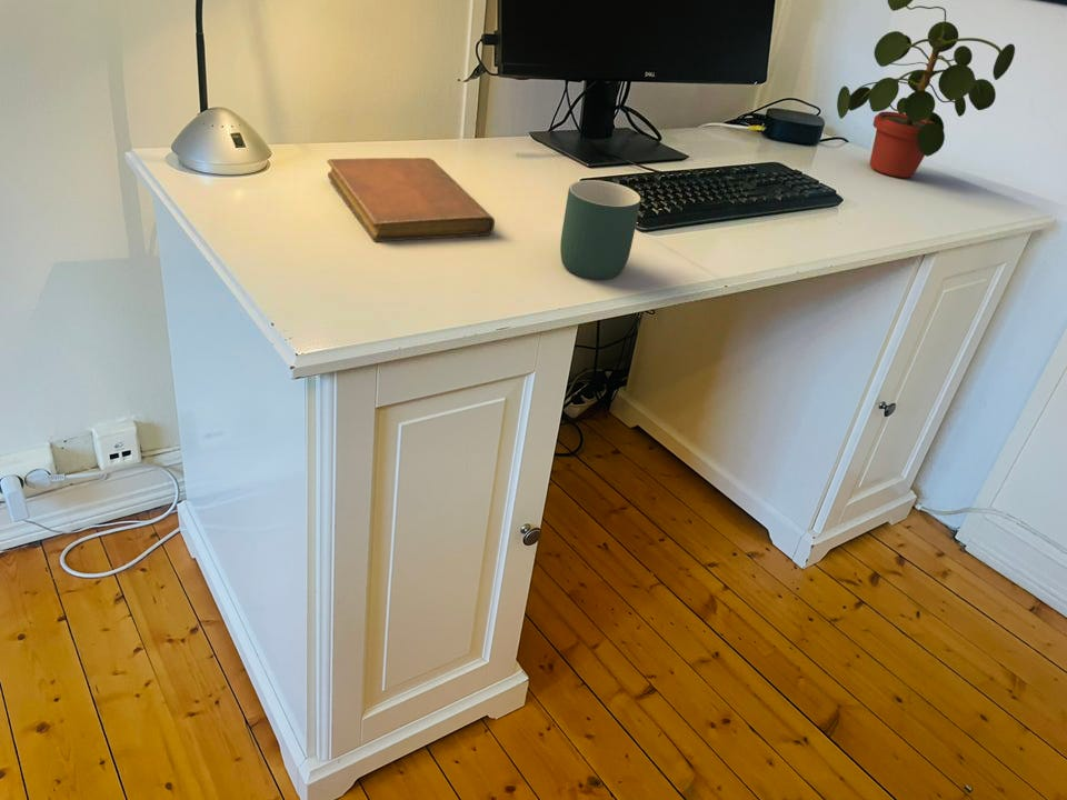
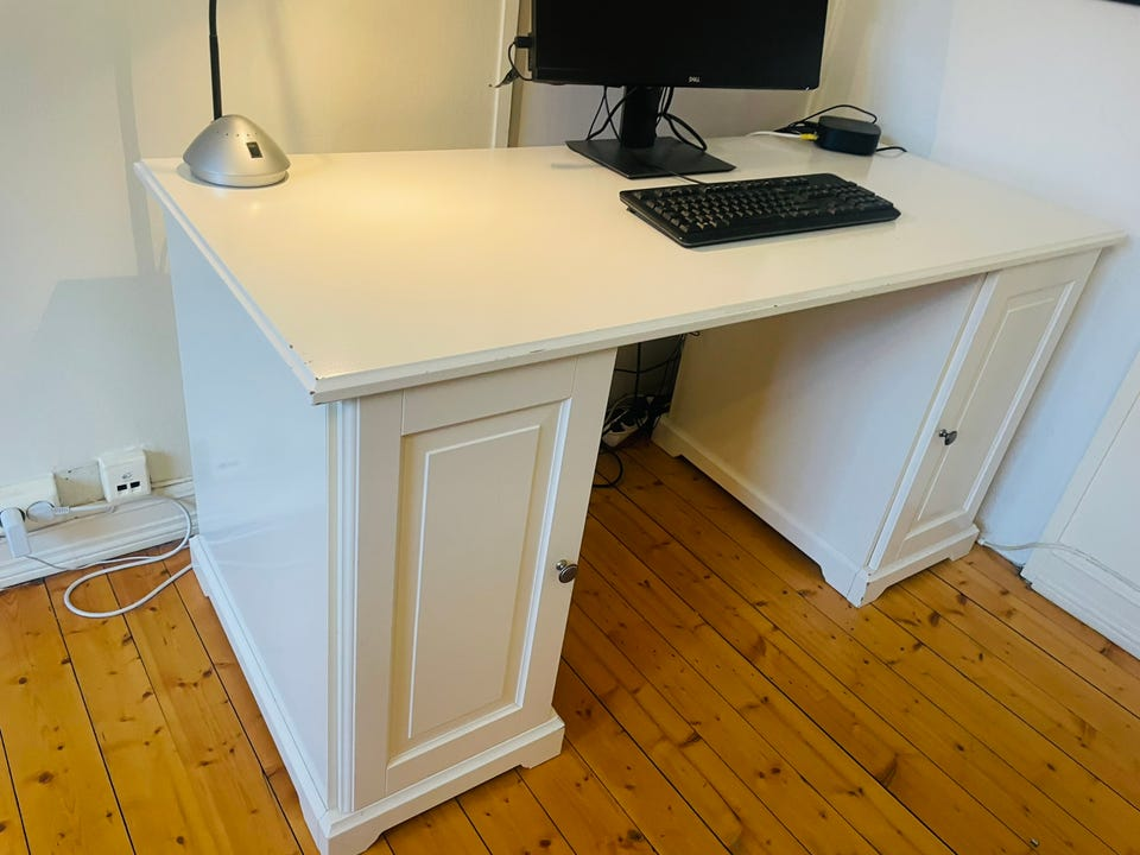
- notebook [326,157,496,243]
- potted plant [836,0,1016,179]
- mug [559,179,642,280]
